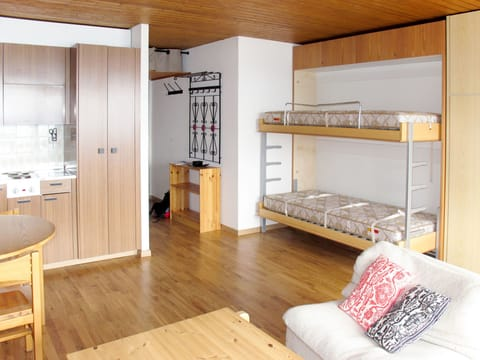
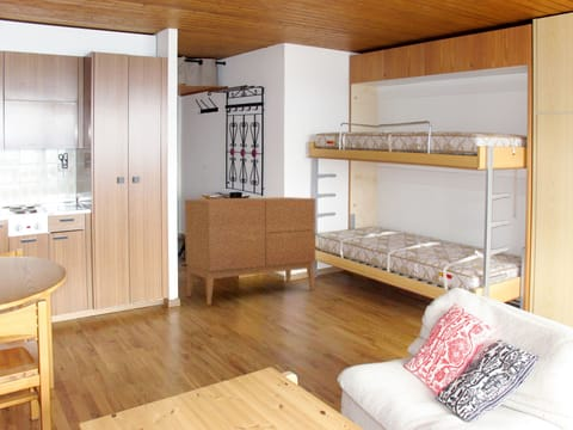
+ sideboard [184,196,316,306]
